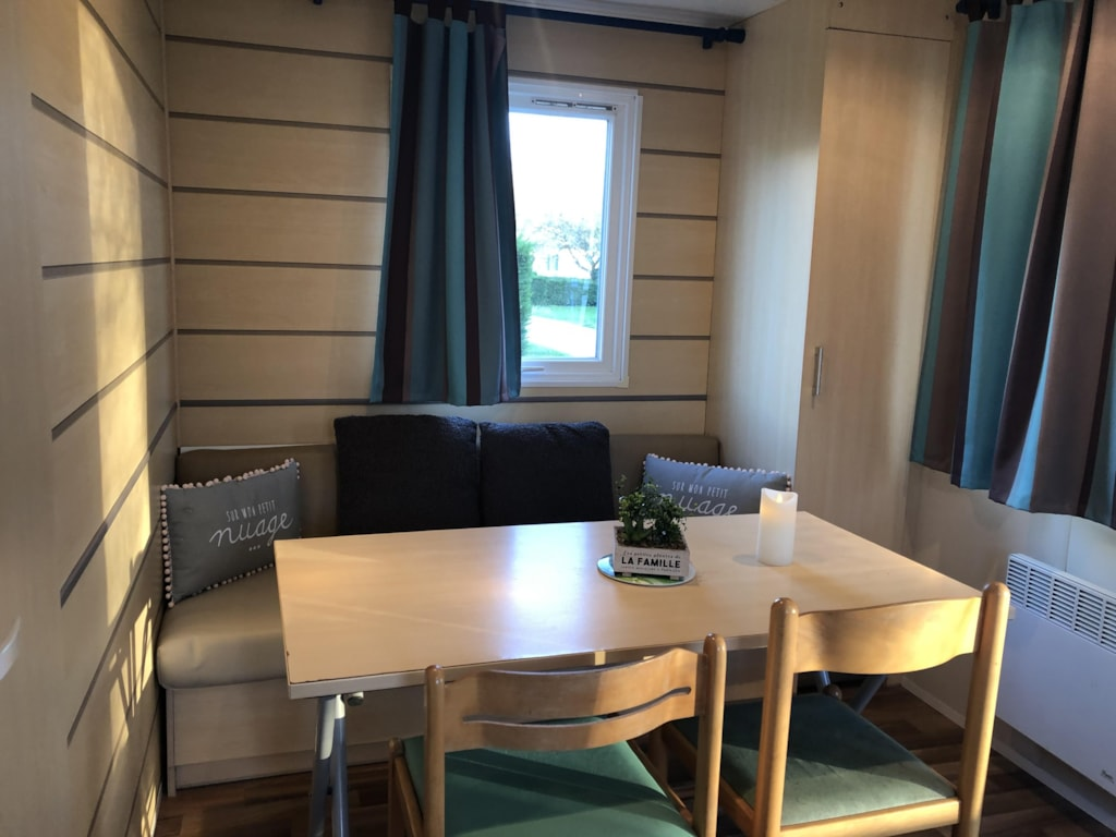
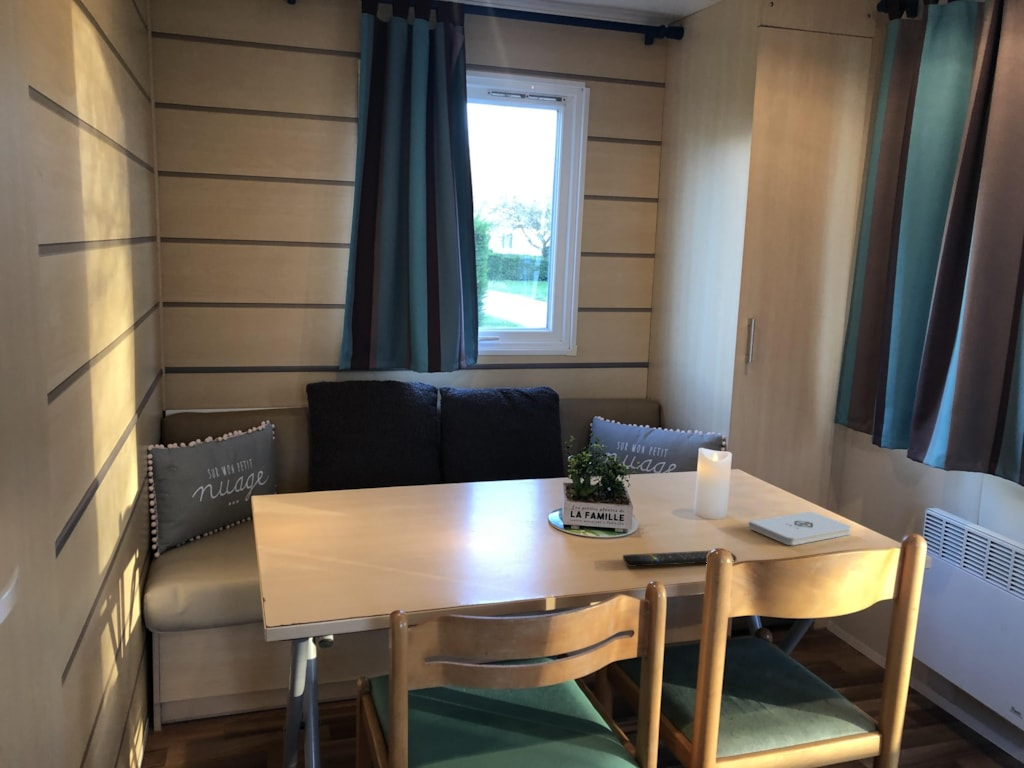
+ remote control [622,550,737,568]
+ notepad [748,510,852,546]
